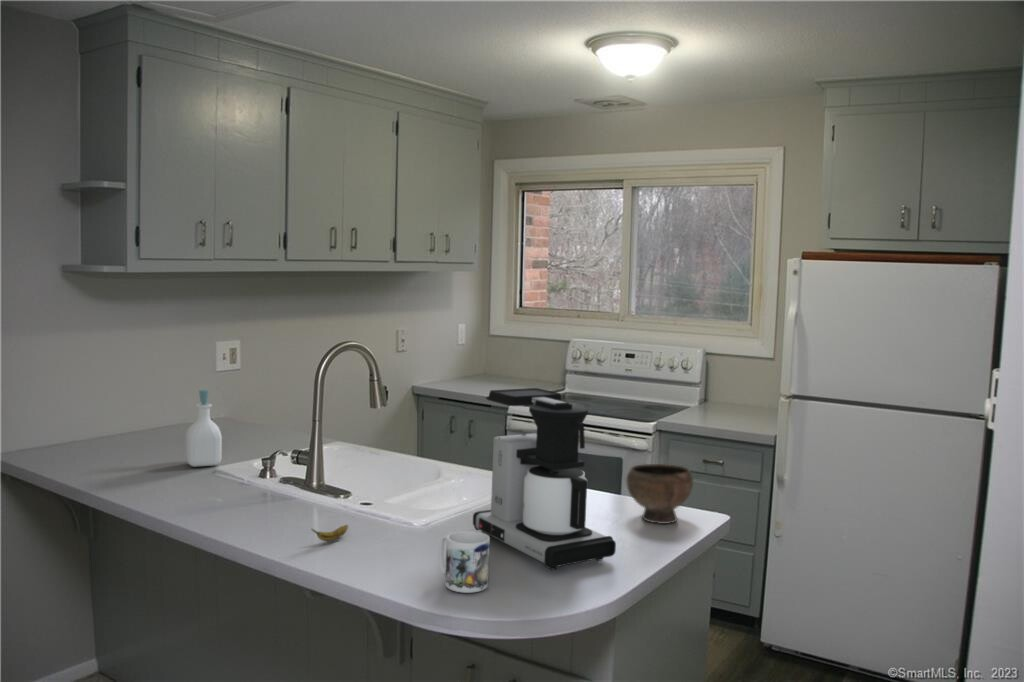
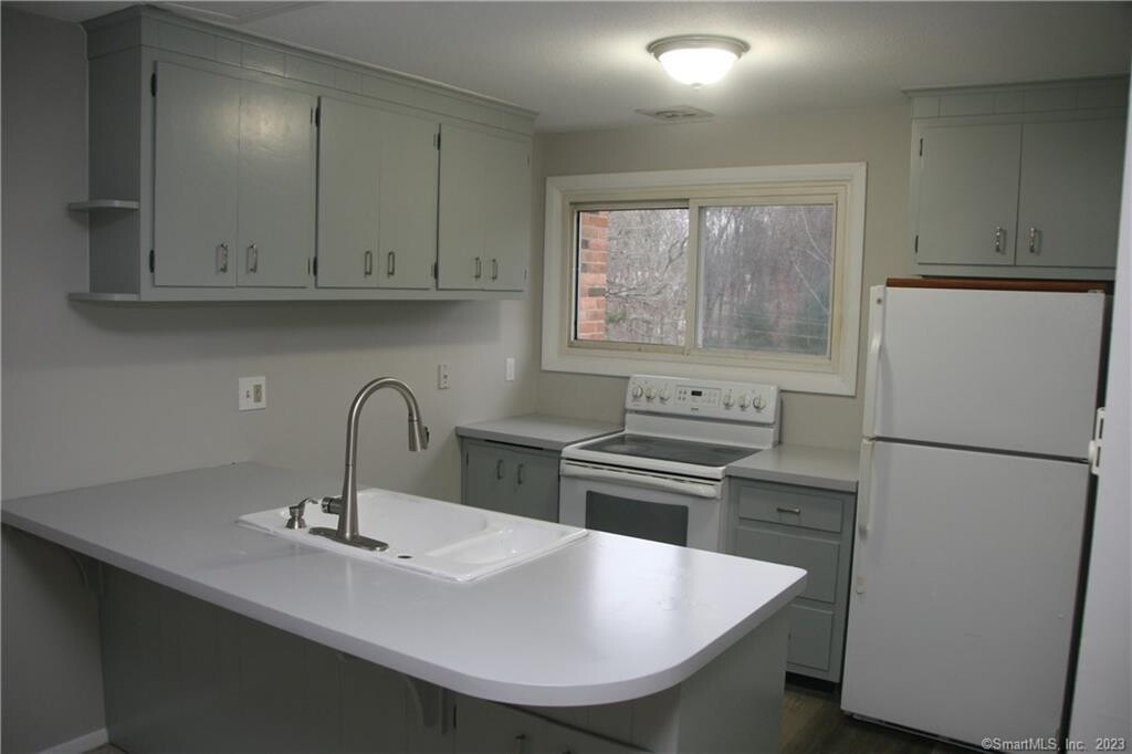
- mug [438,530,491,594]
- soap bottle [185,389,223,468]
- coffee maker [472,387,617,571]
- bowl [625,463,694,525]
- banana [311,524,349,542]
